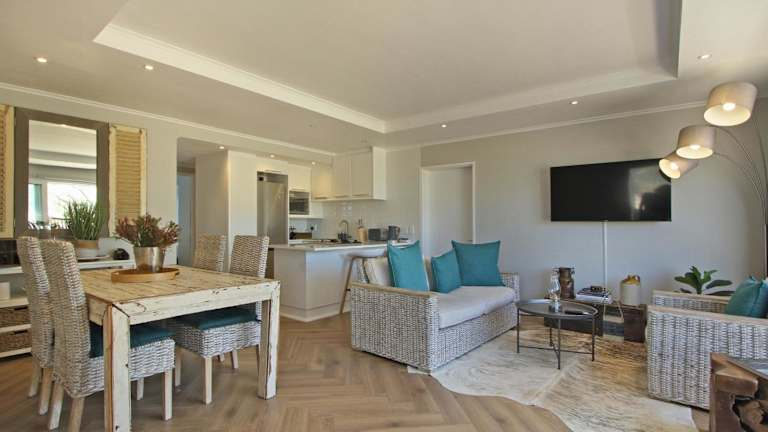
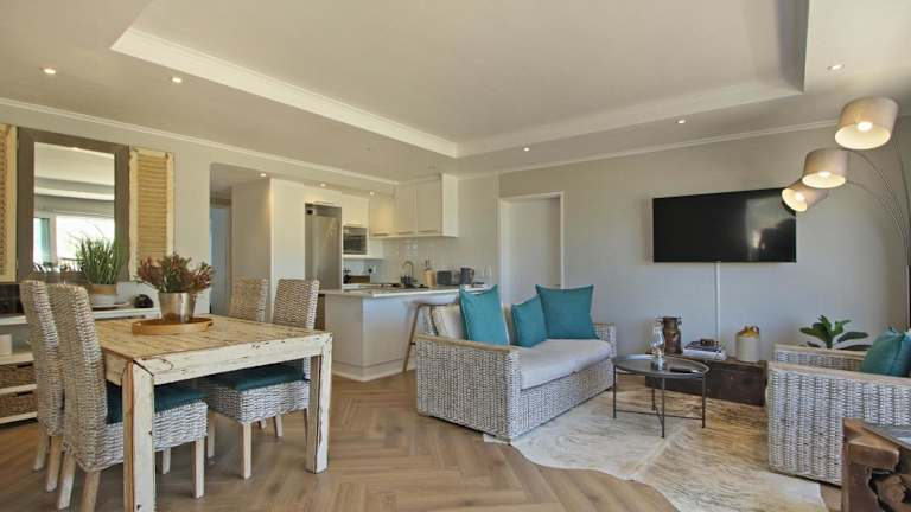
- bag [602,298,625,344]
